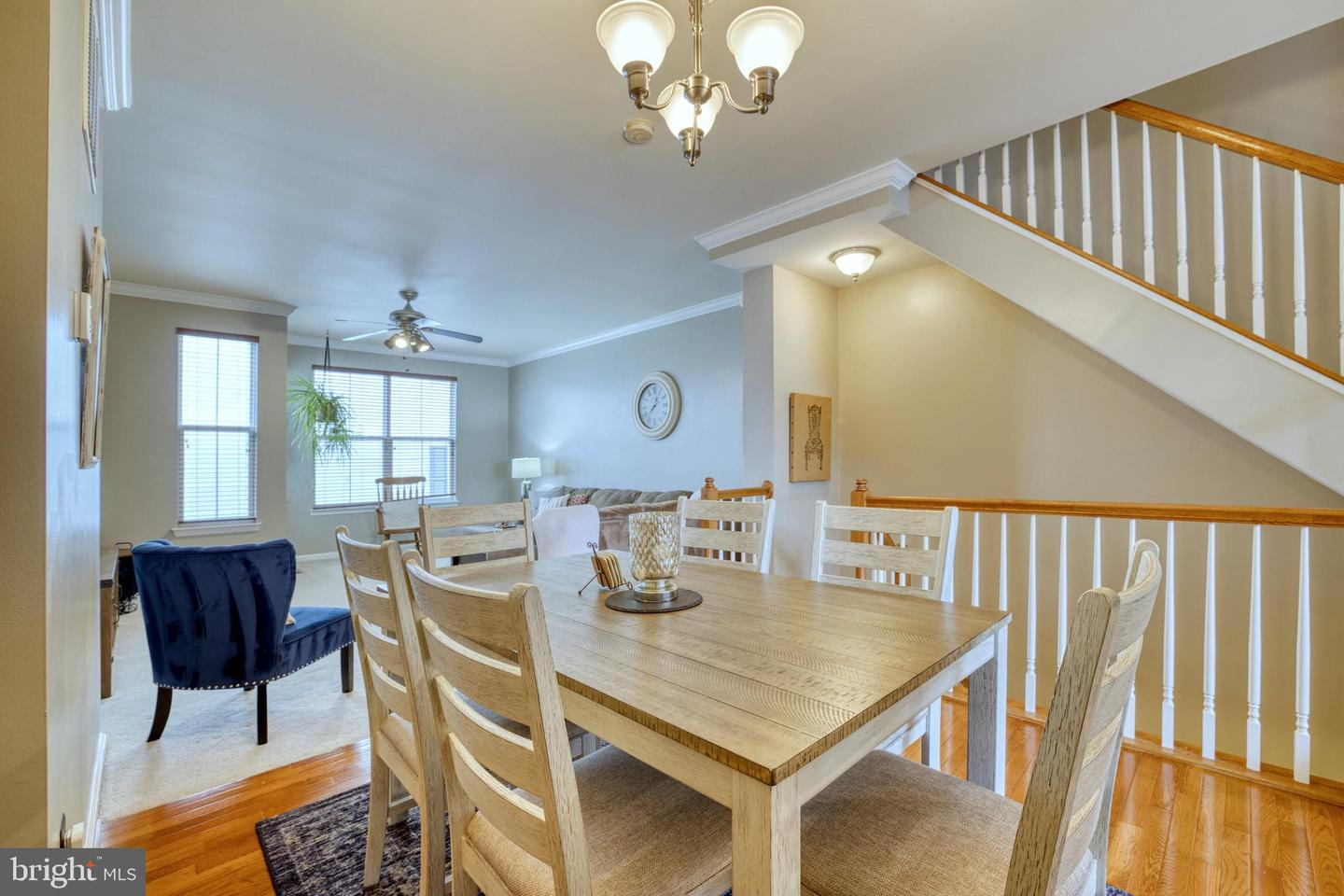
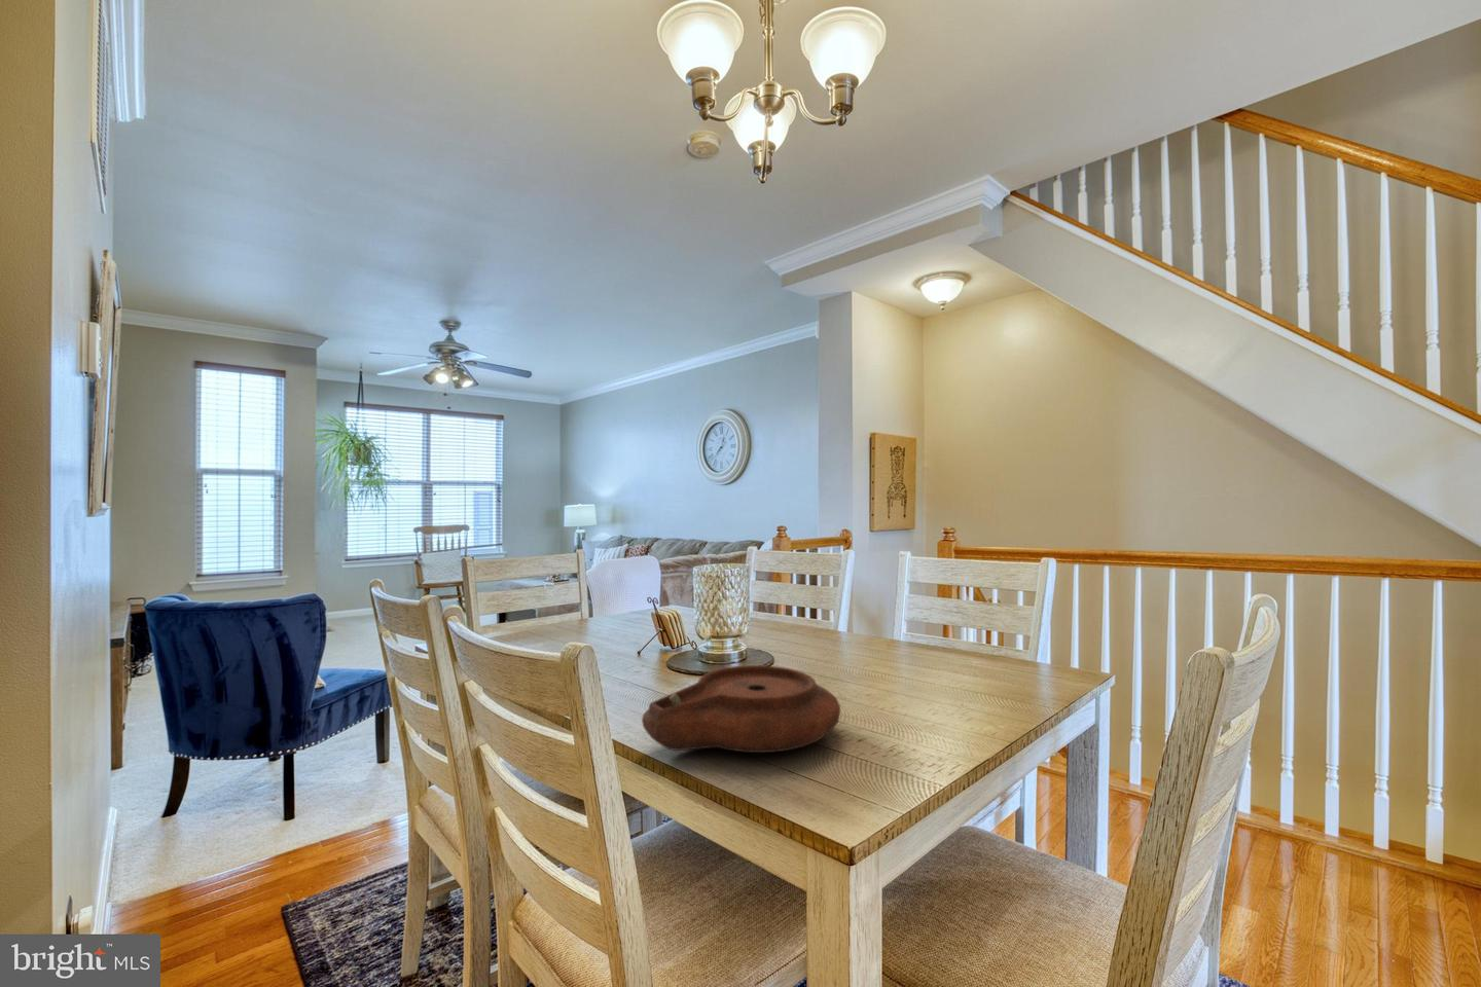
+ plate [640,664,841,753]
